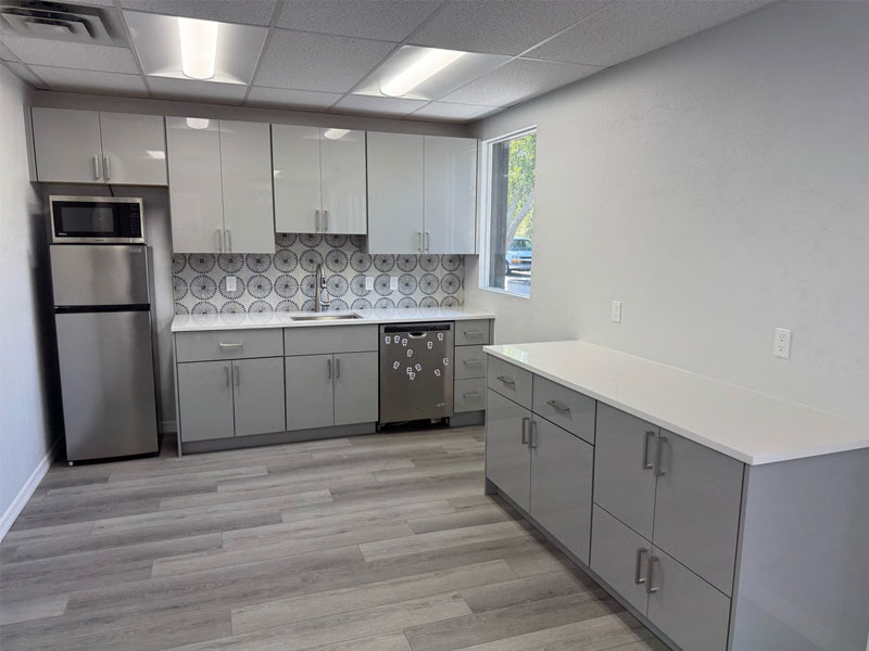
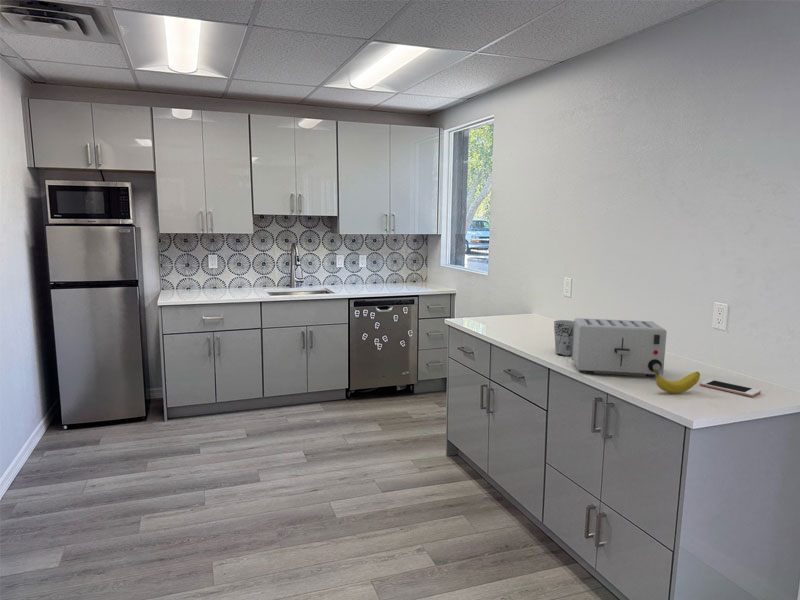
+ banana [654,369,701,394]
+ cell phone [699,378,762,398]
+ cup [553,319,574,357]
+ toaster [571,317,667,378]
